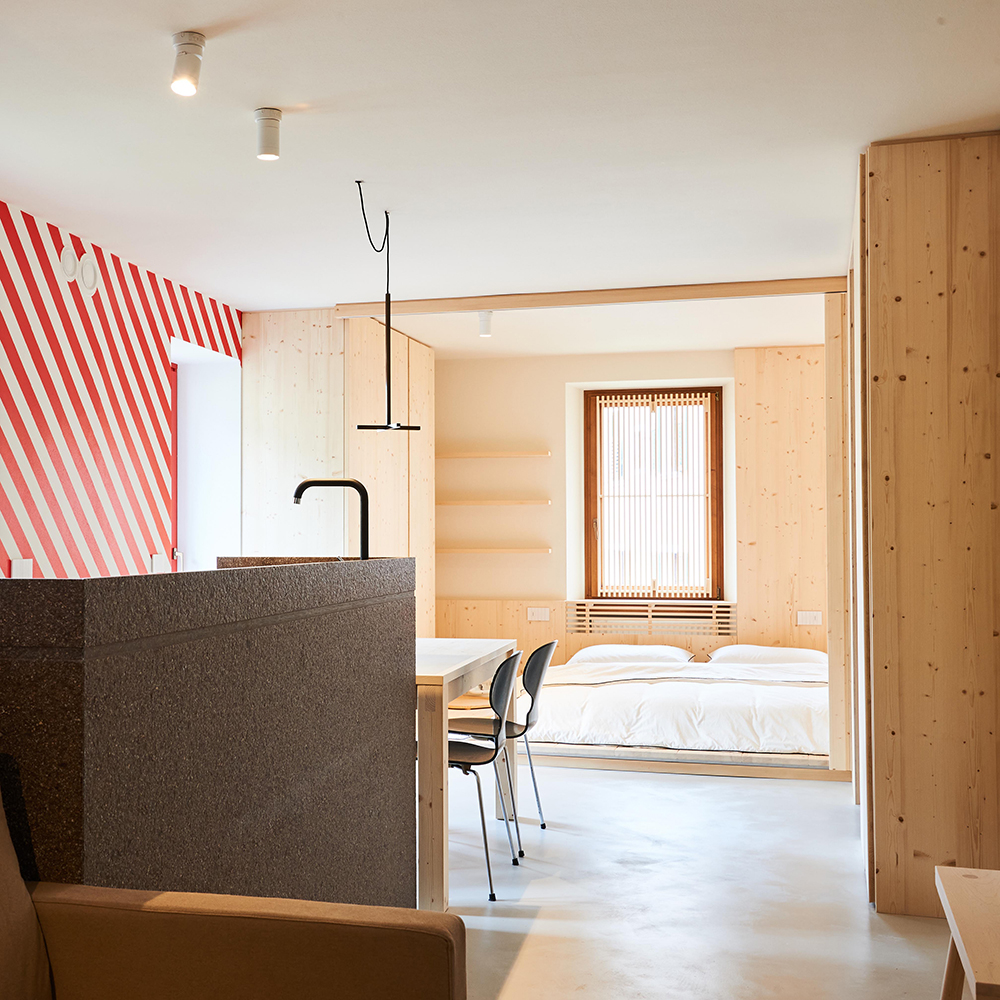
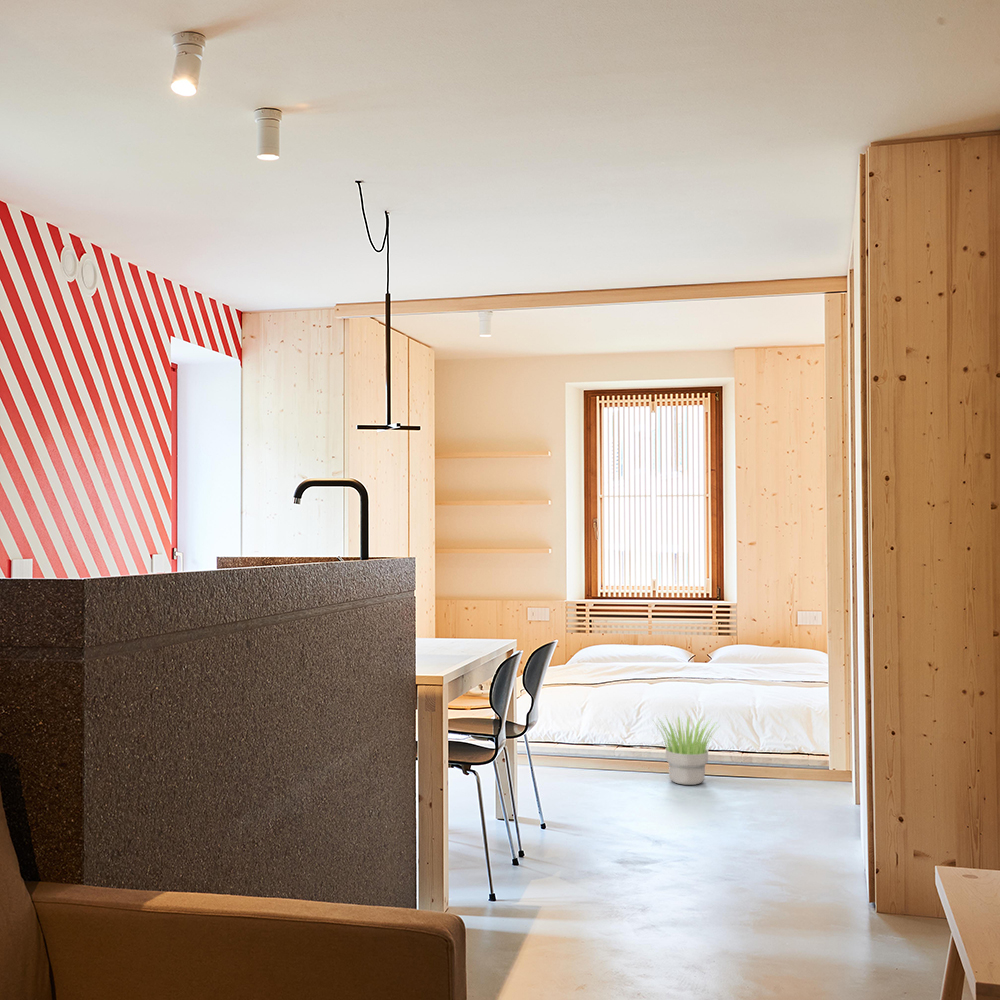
+ potted plant [650,715,720,786]
